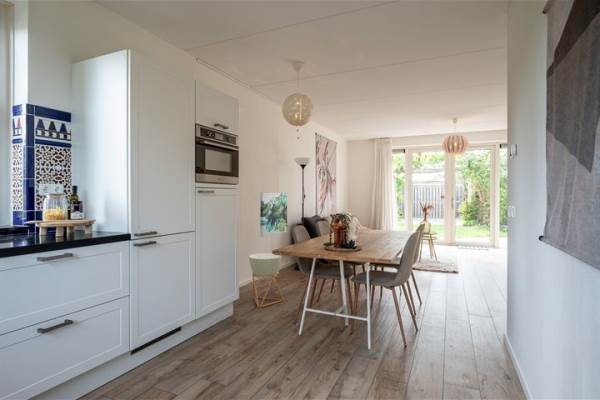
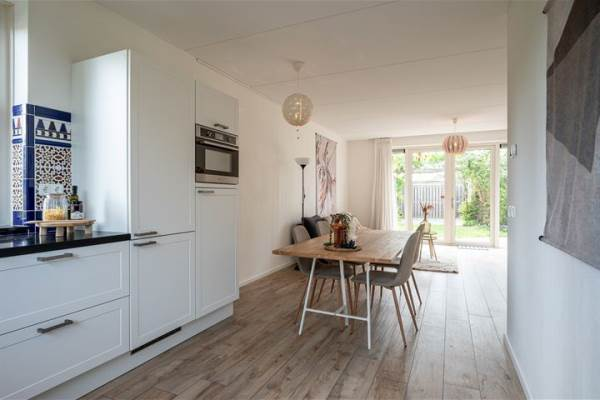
- planter [248,252,285,308]
- wall art [259,191,288,238]
